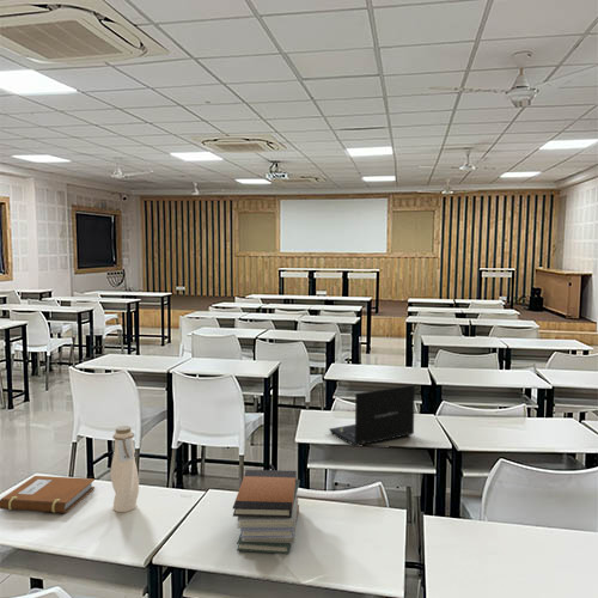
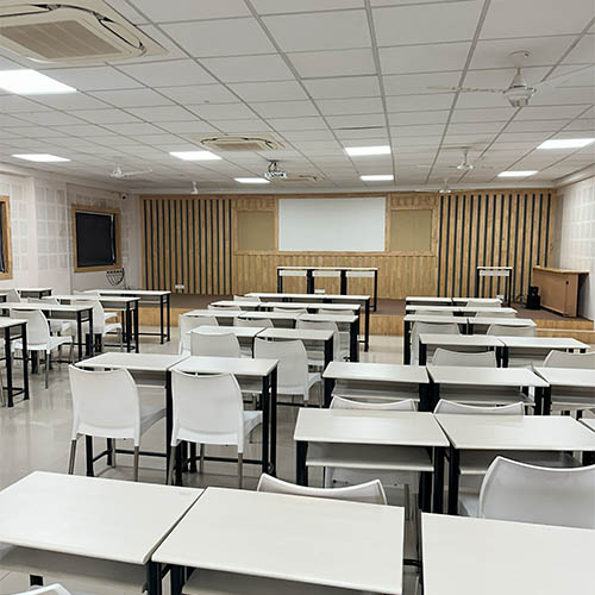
- notebook [0,475,96,514]
- water bottle [109,425,140,513]
- book stack [232,469,301,555]
- laptop [328,384,416,447]
